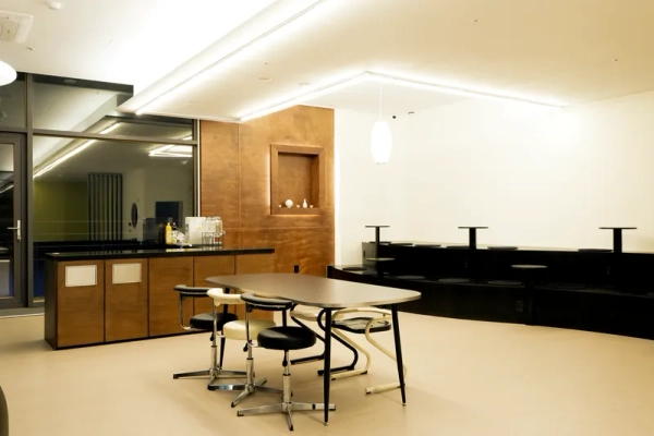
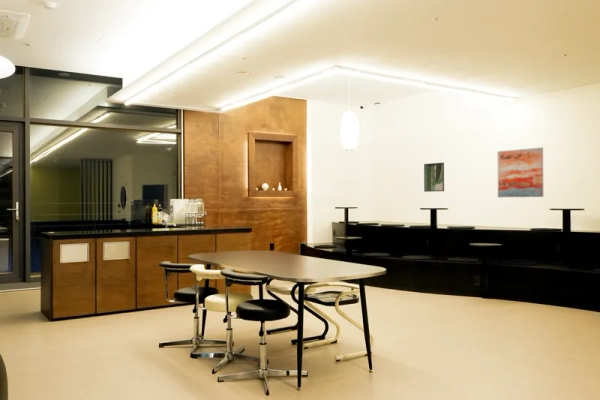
+ wall art [497,147,544,198]
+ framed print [423,162,445,193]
